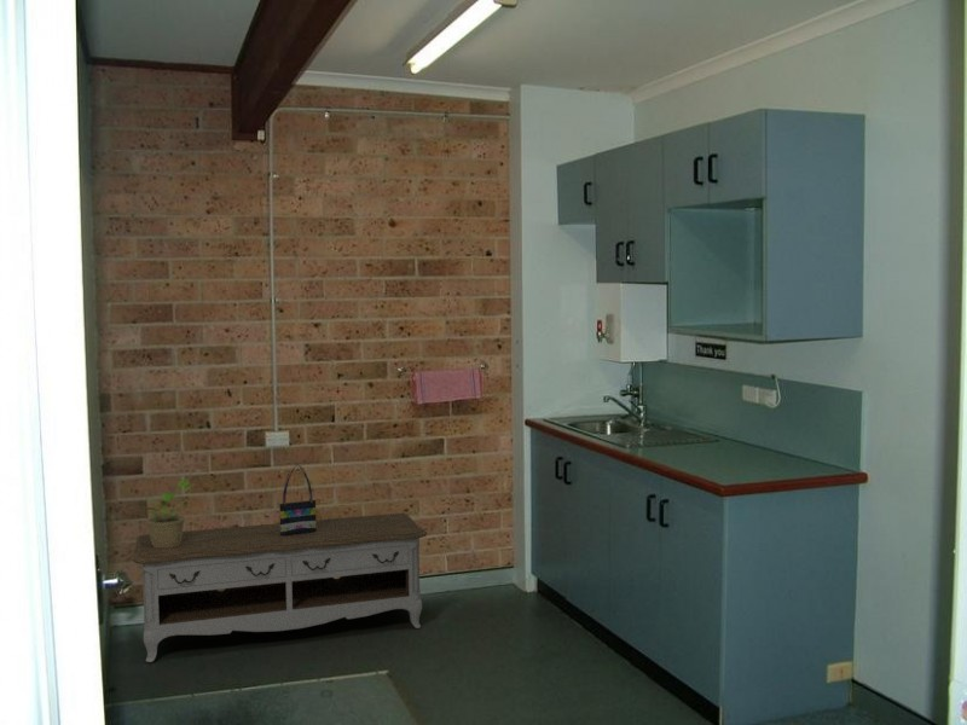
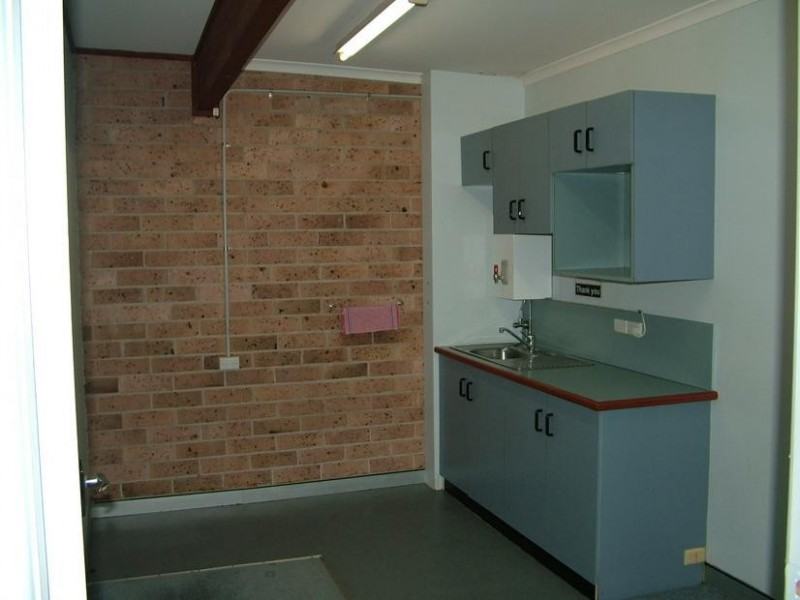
- tote bag [278,463,318,535]
- potted plant [135,478,197,547]
- storage bench [132,511,428,663]
